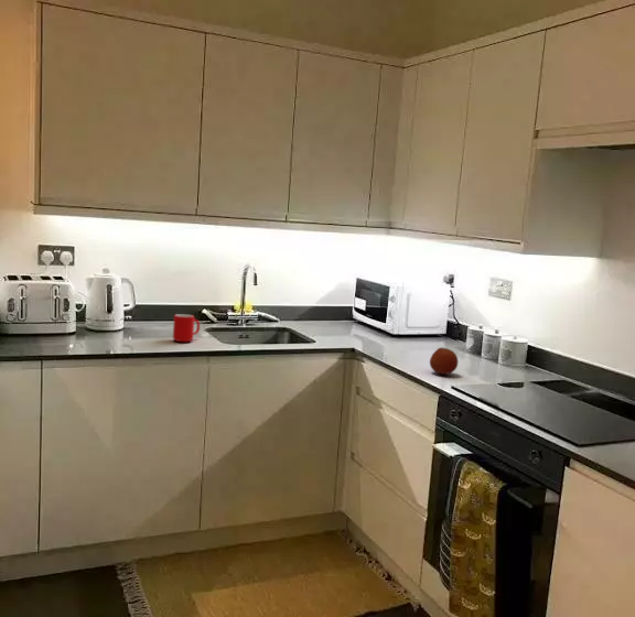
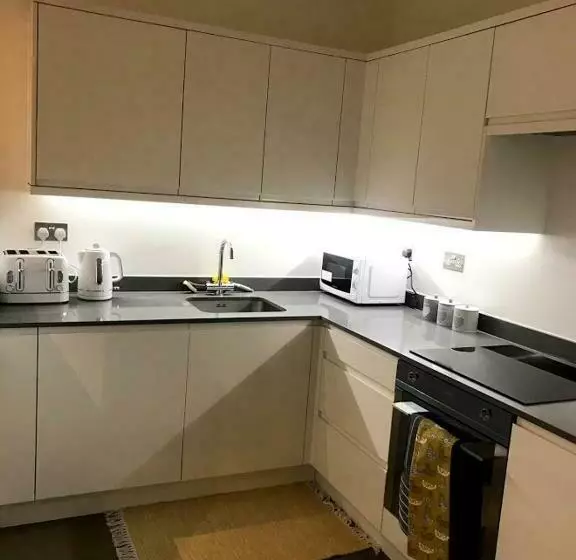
- fruit [429,347,459,376]
- cup [172,313,201,343]
